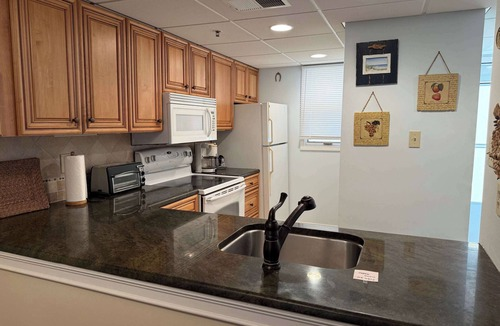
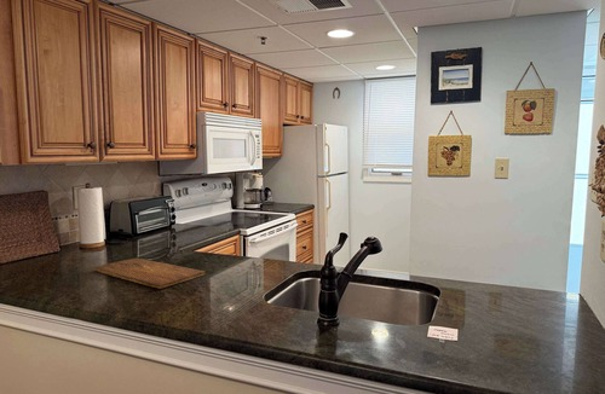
+ cutting board [93,257,206,290]
